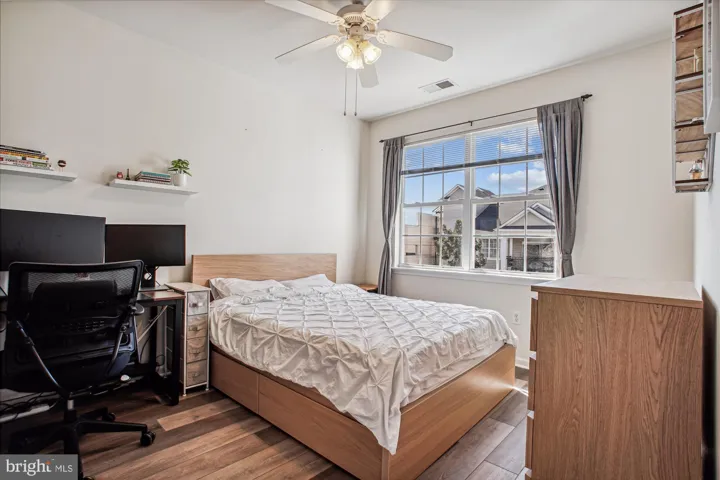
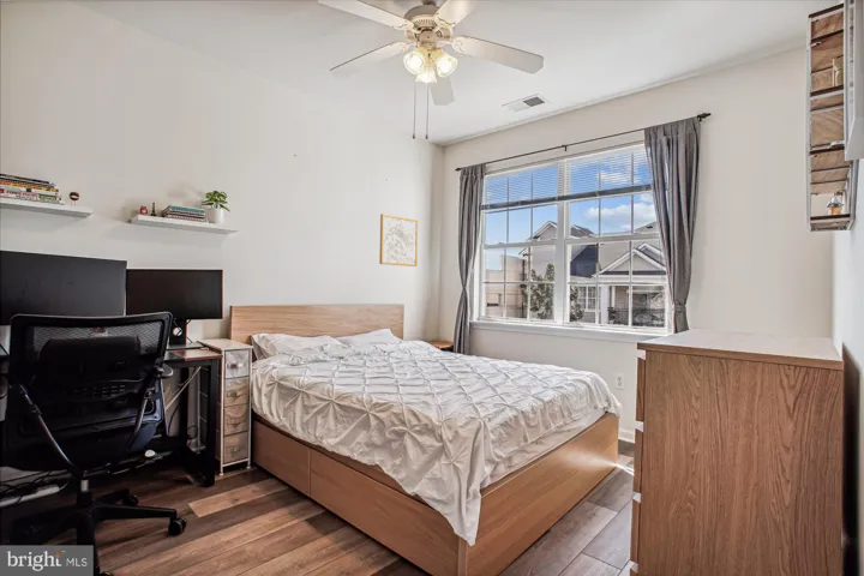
+ wall art [378,212,419,268]
